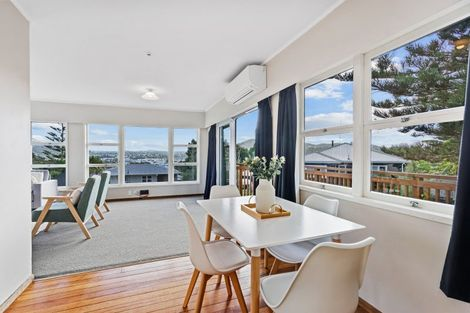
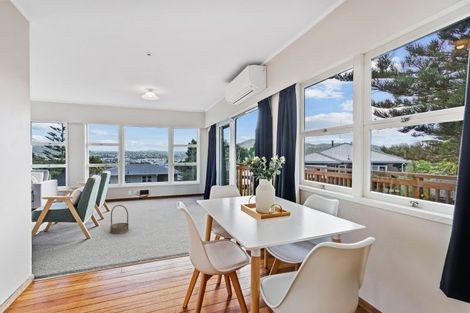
+ basket [109,204,130,235]
